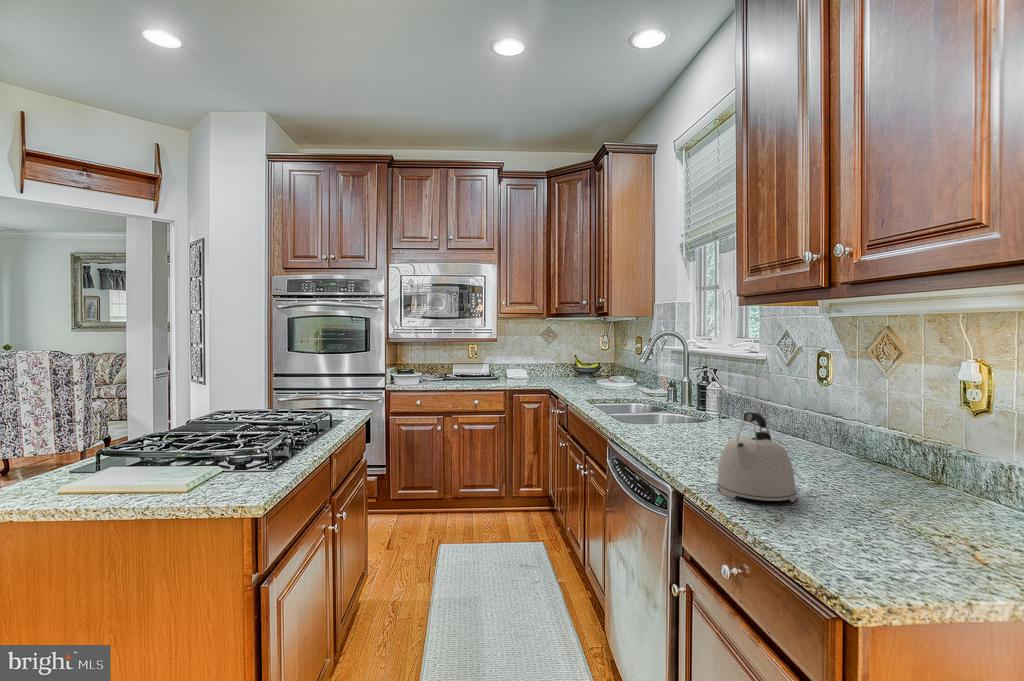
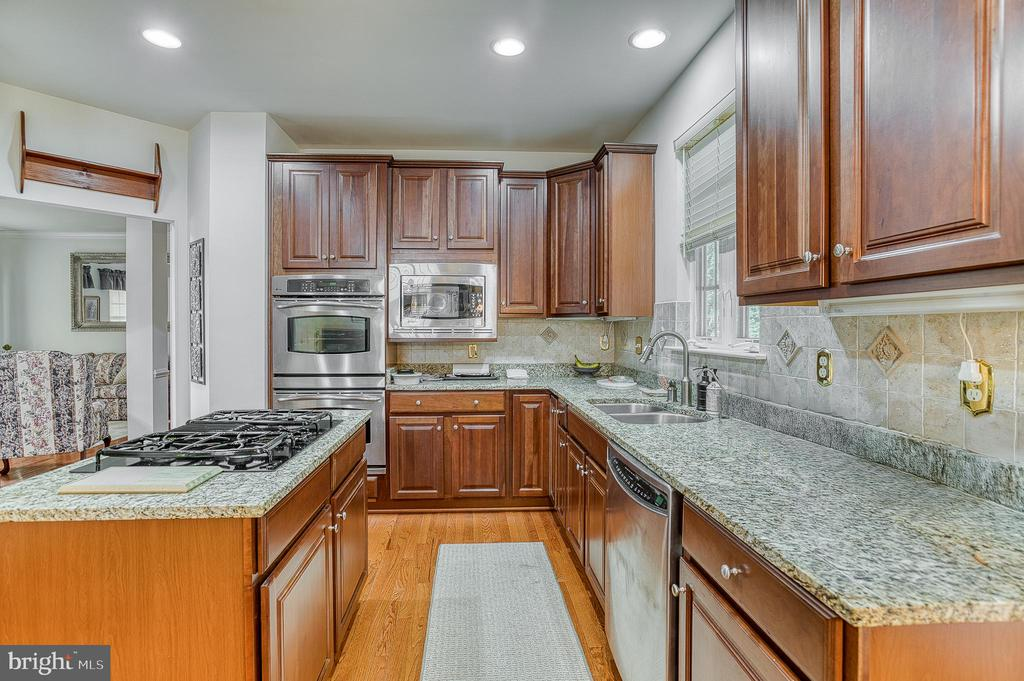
- kettle [716,411,797,503]
